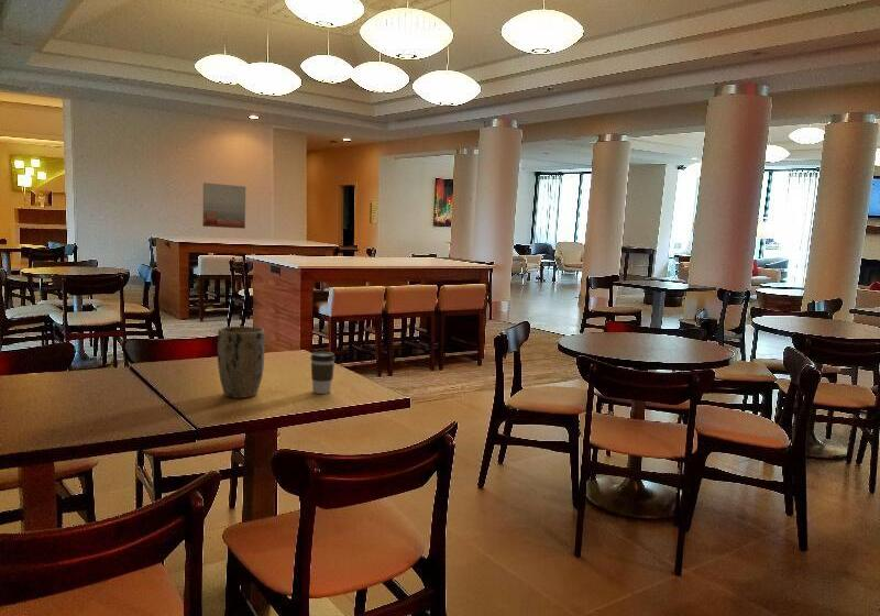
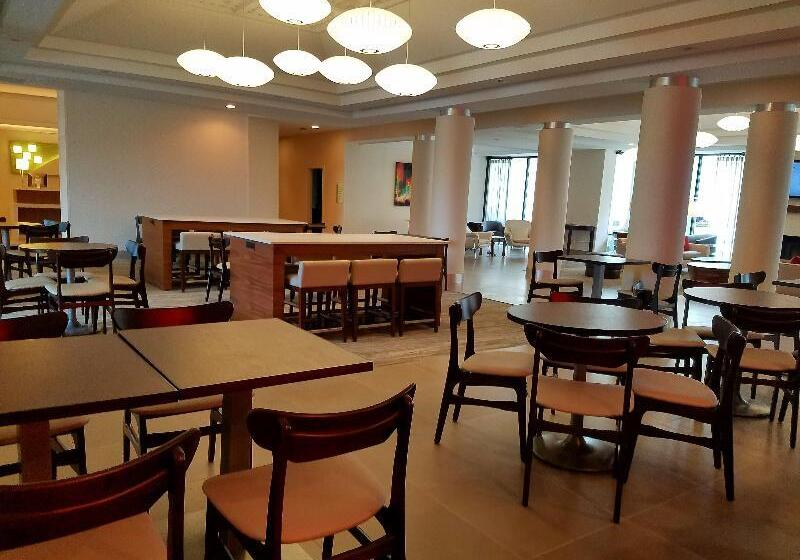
- coffee cup [309,351,337,395]
- wall art [201,182,246,230]
- plant pot [216,326,266,399]
